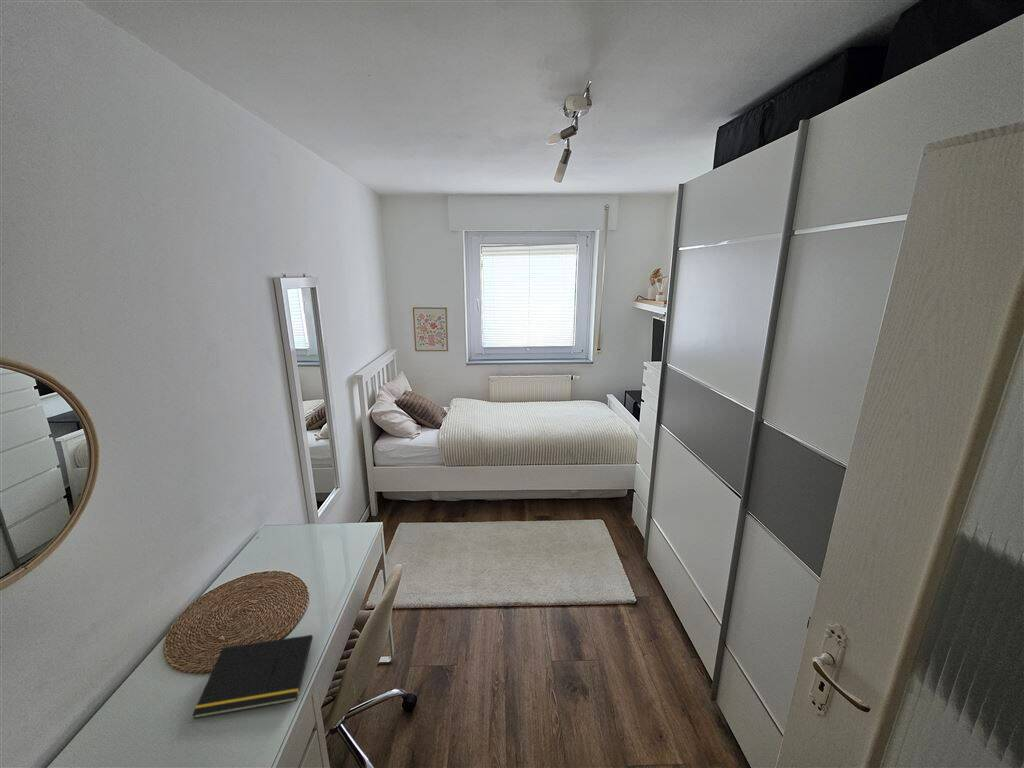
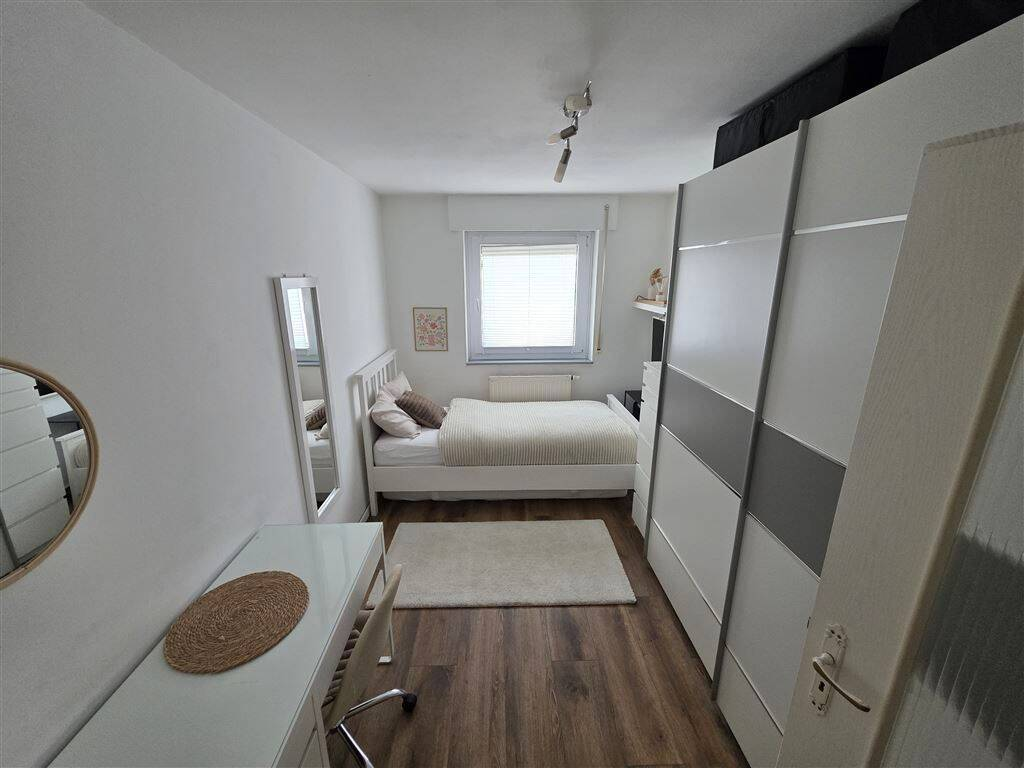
- notepad [191,634,314,720]
